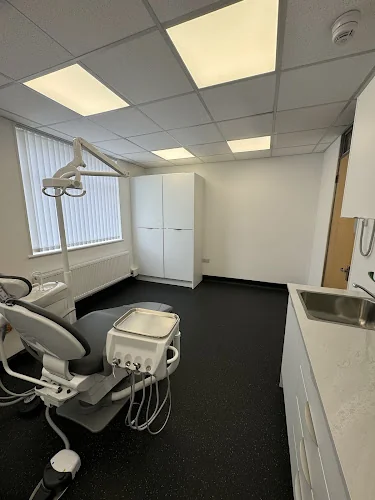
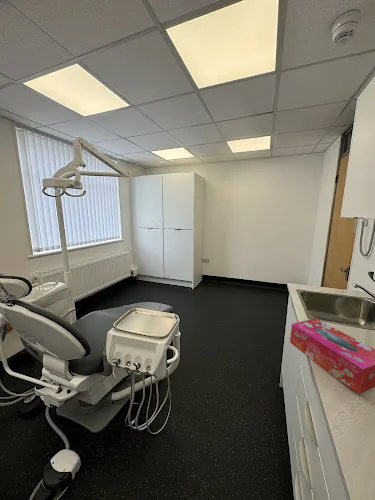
+ tissue box [289,317,375,395]
